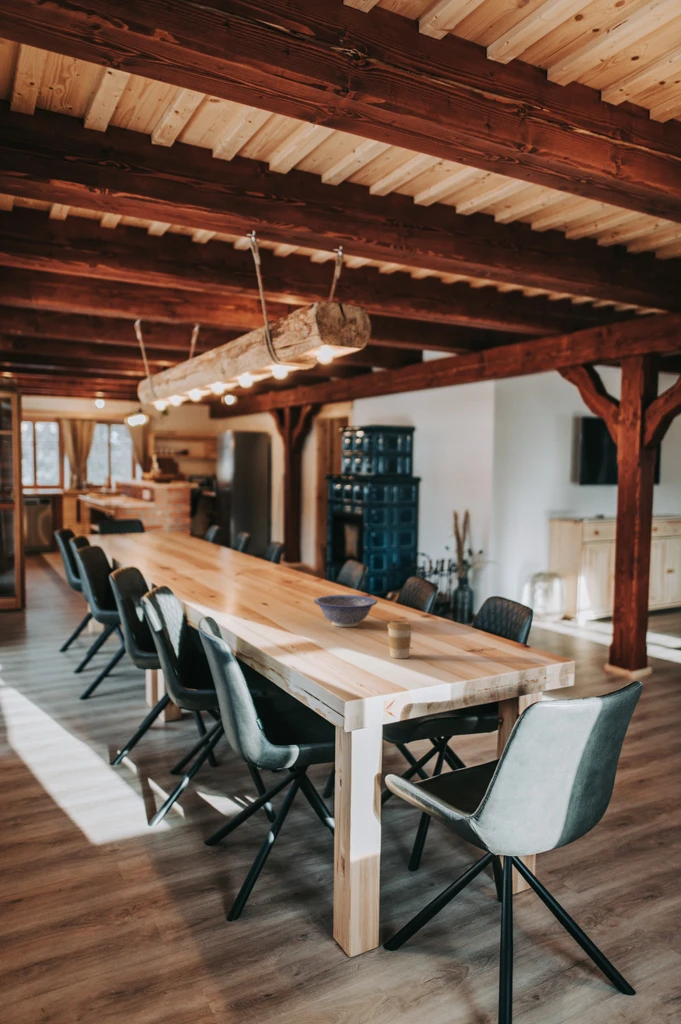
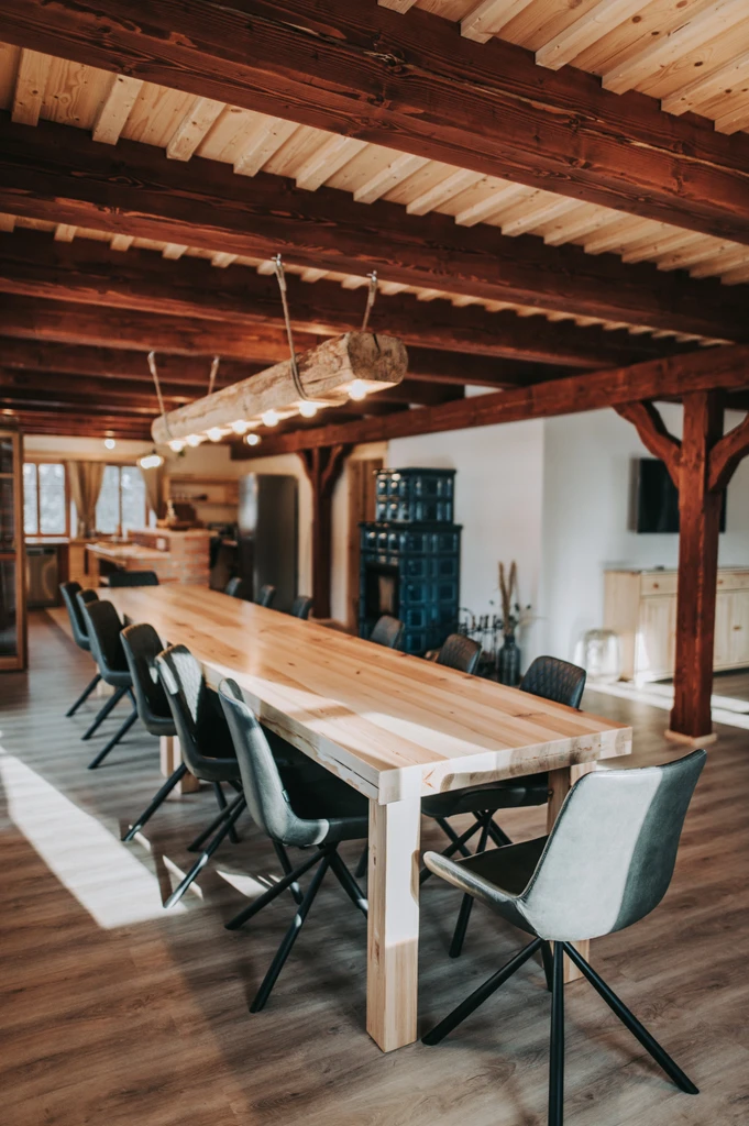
- decorative bowl [313,594,378,628]
- coffee cup [386,620,414,660]
